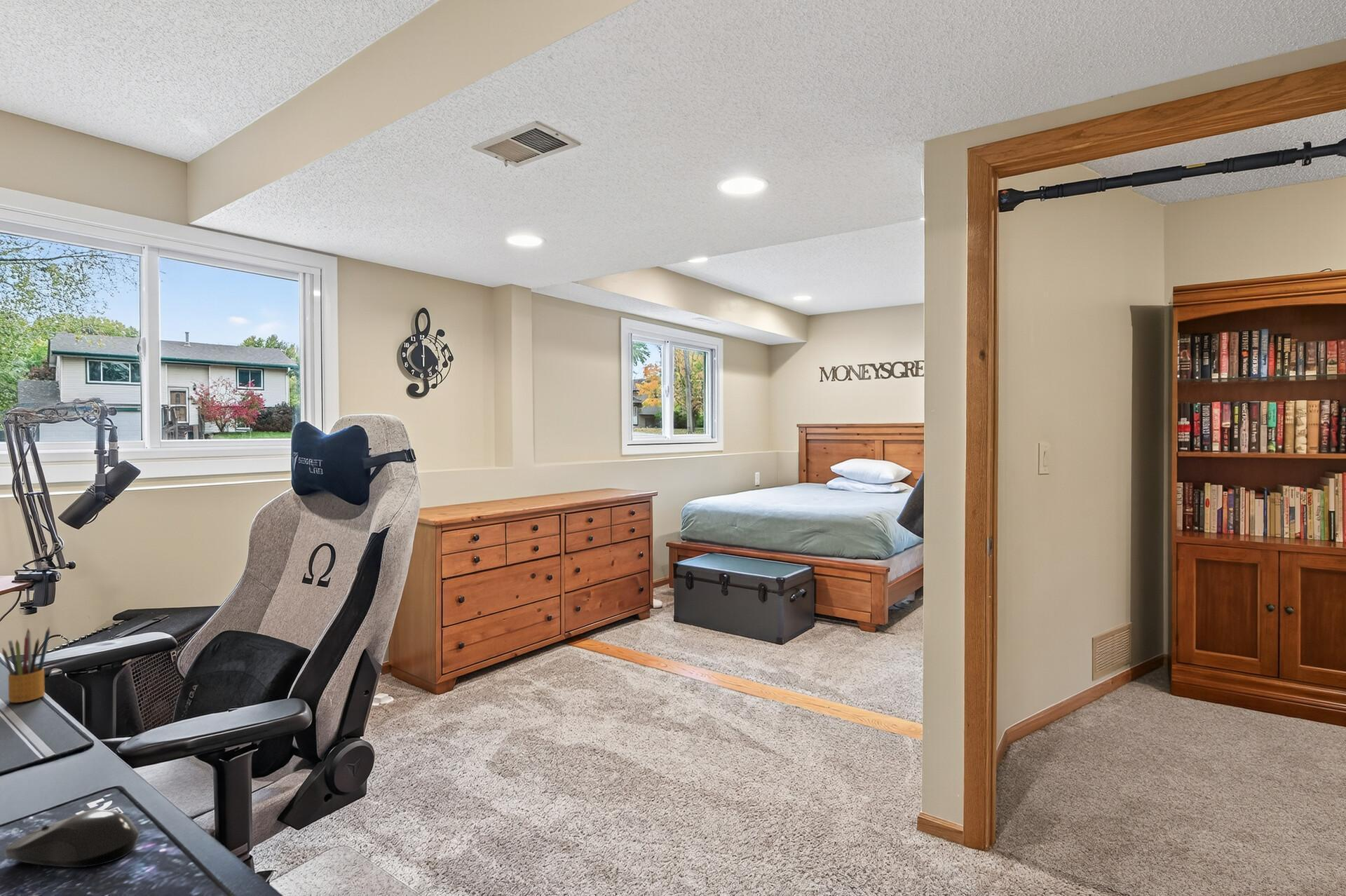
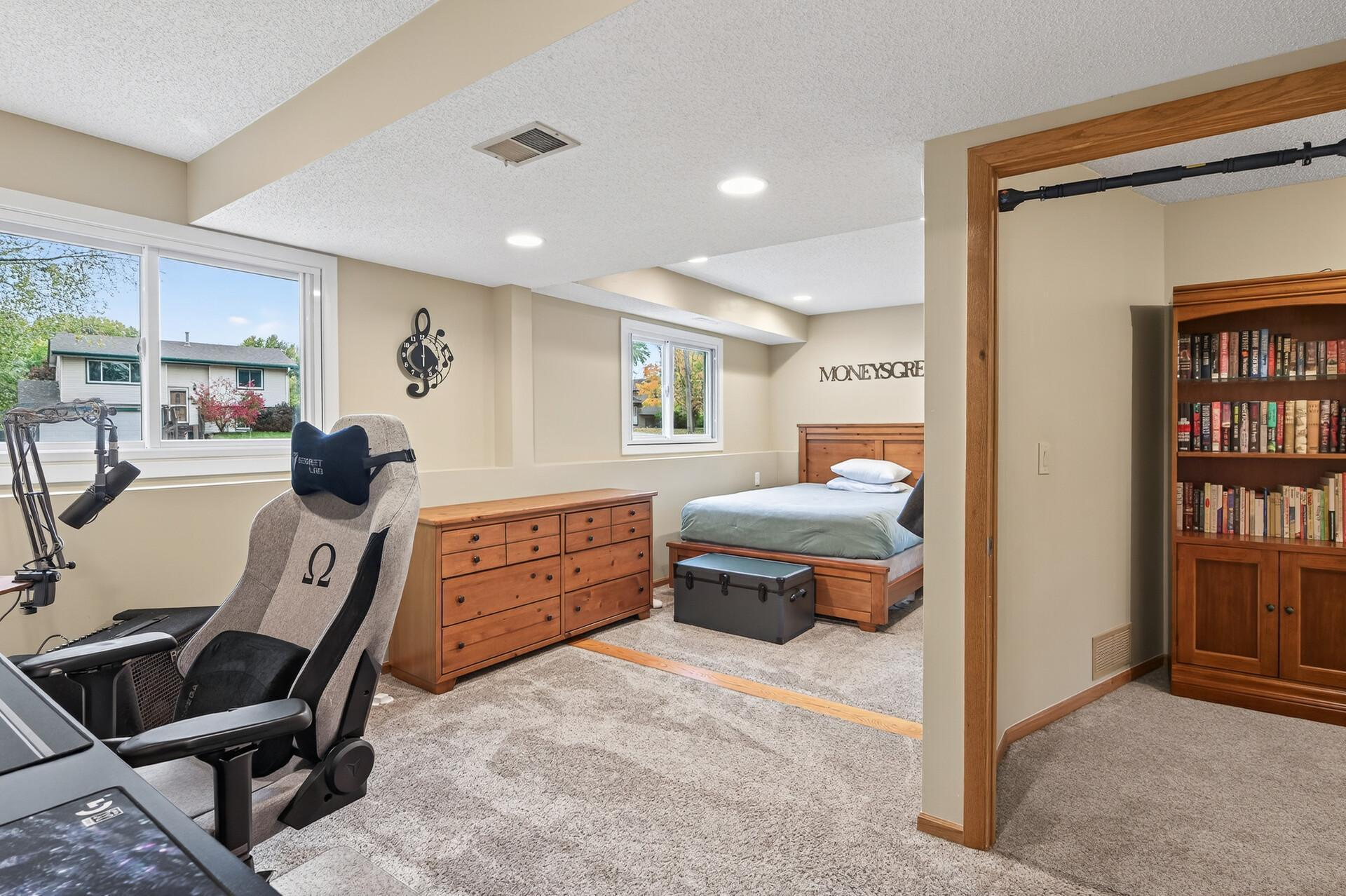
- computer mouse [4,808,140,868]
- pencil box [1,626,50,703]
